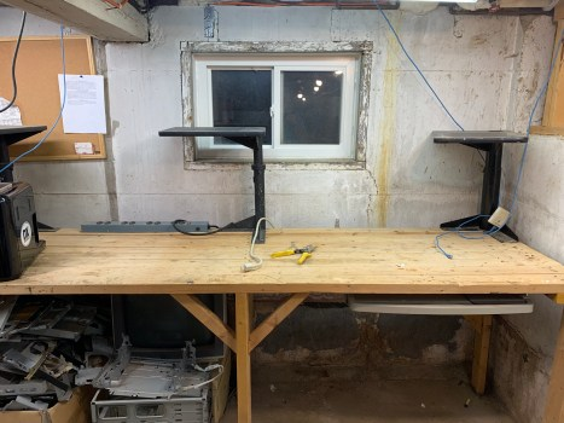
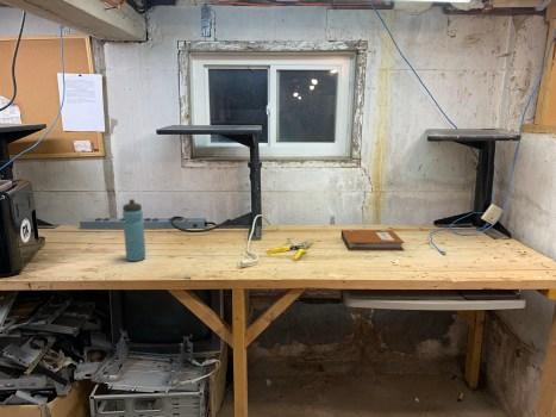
+ notebook [341,229,406,251]
+ water bottle [121,198,146,262]
